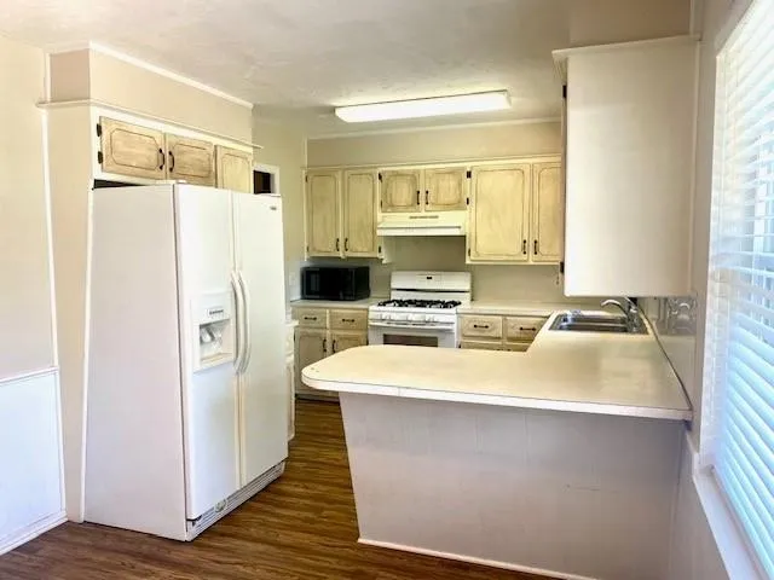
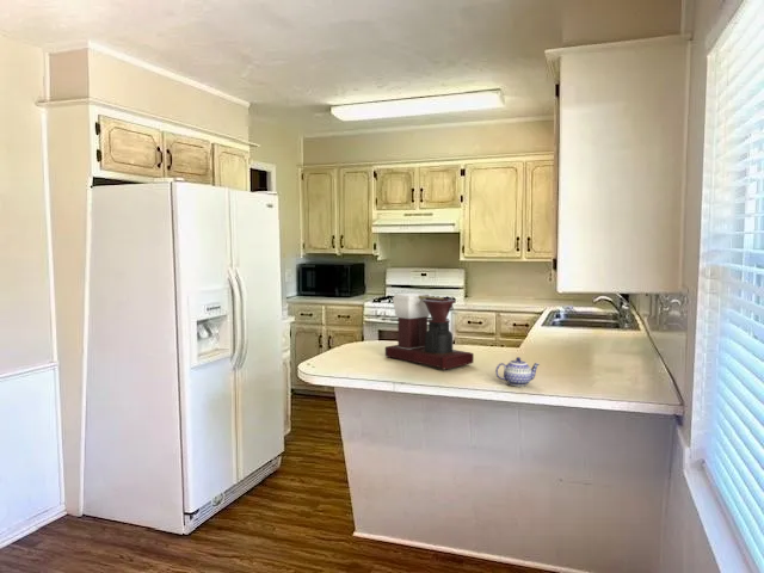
+ teapot [494,356,541,388]
+ coffee maker [384,291,475,371]
